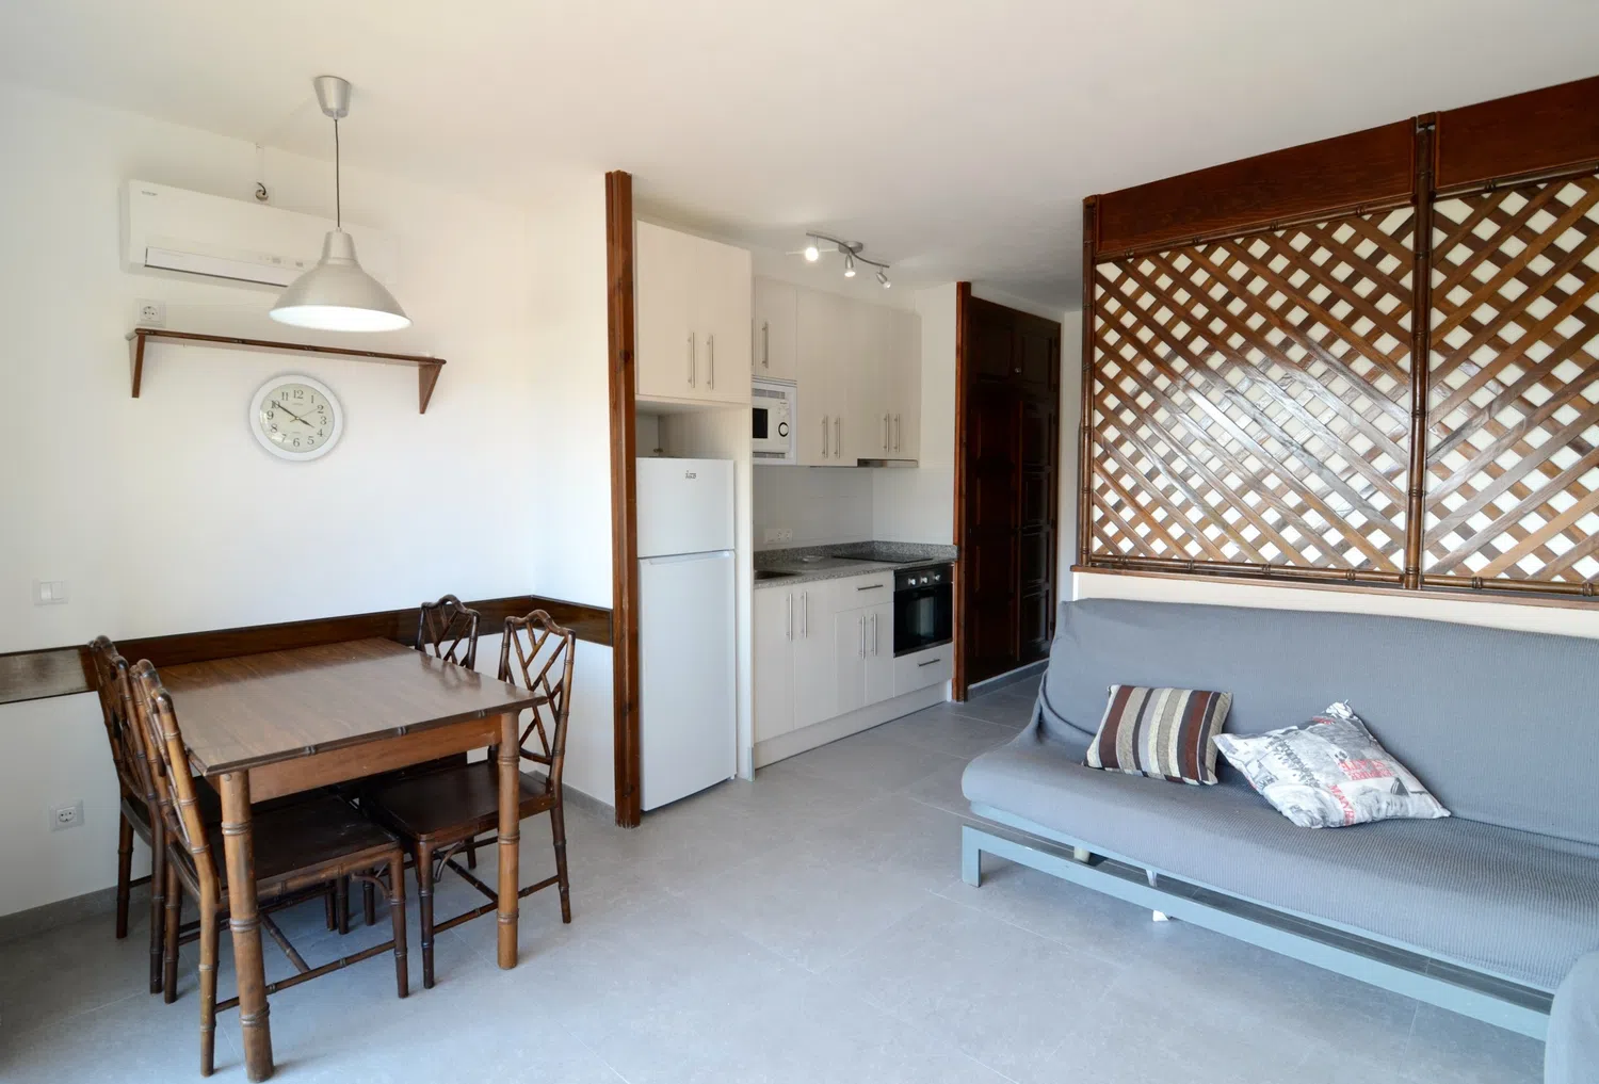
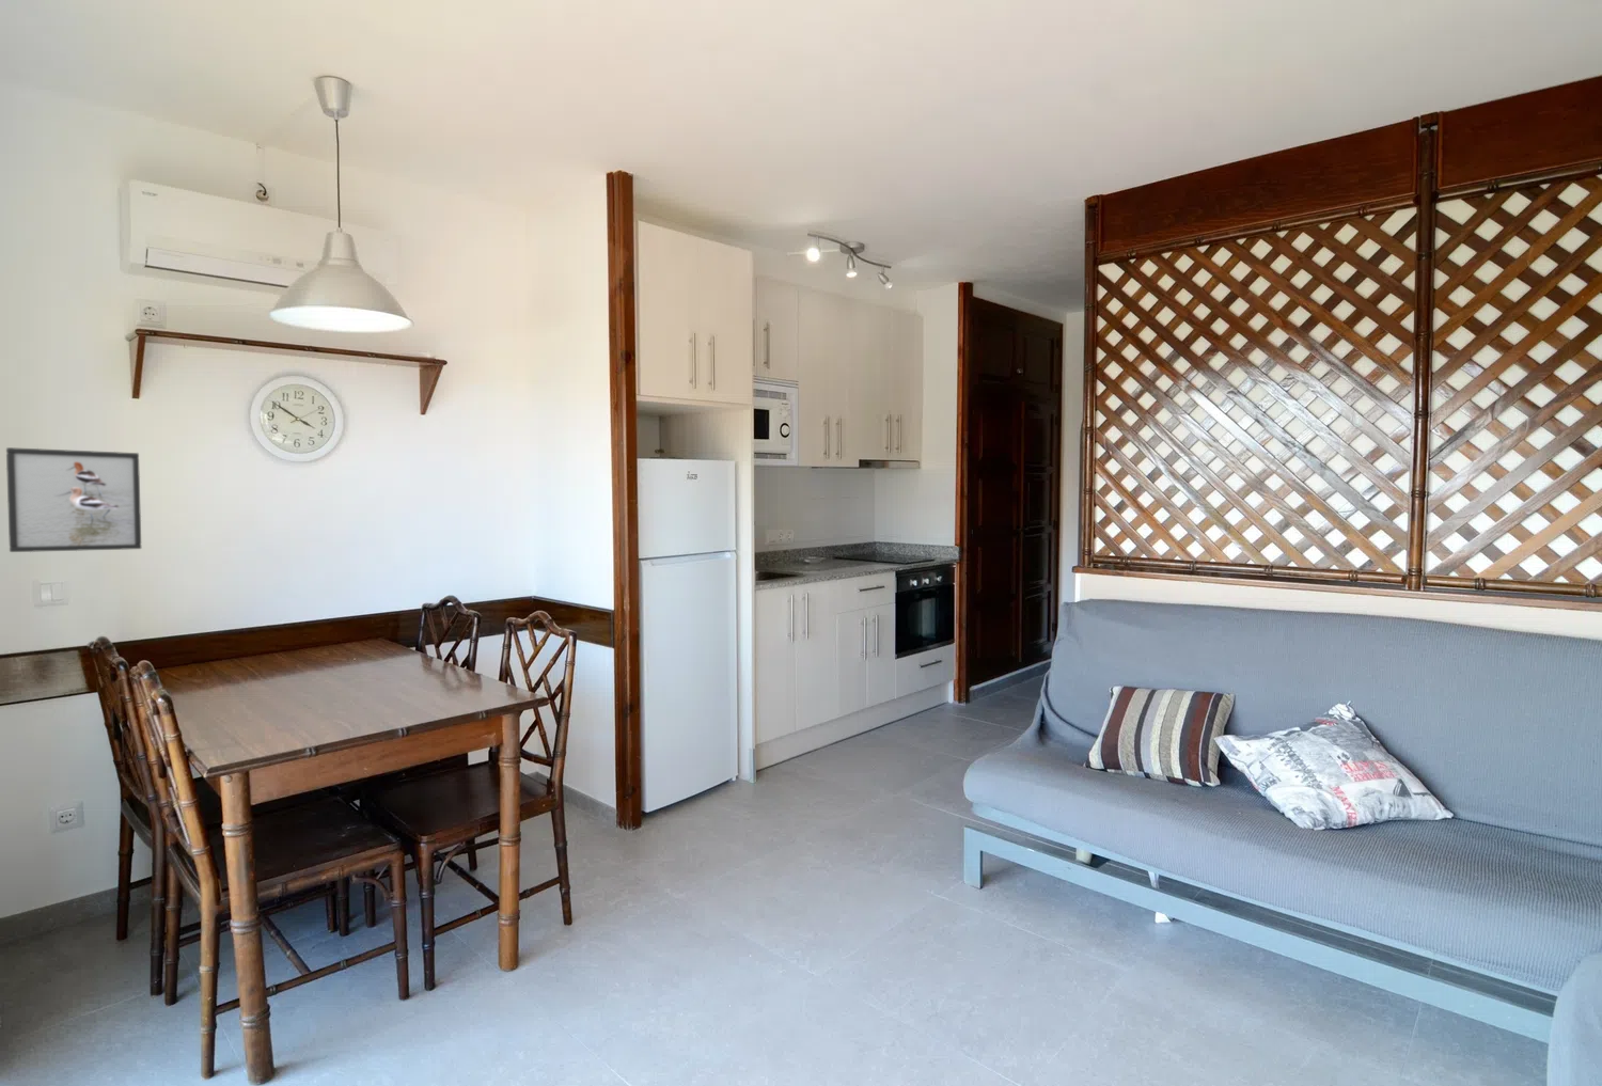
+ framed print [5,446,142,553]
